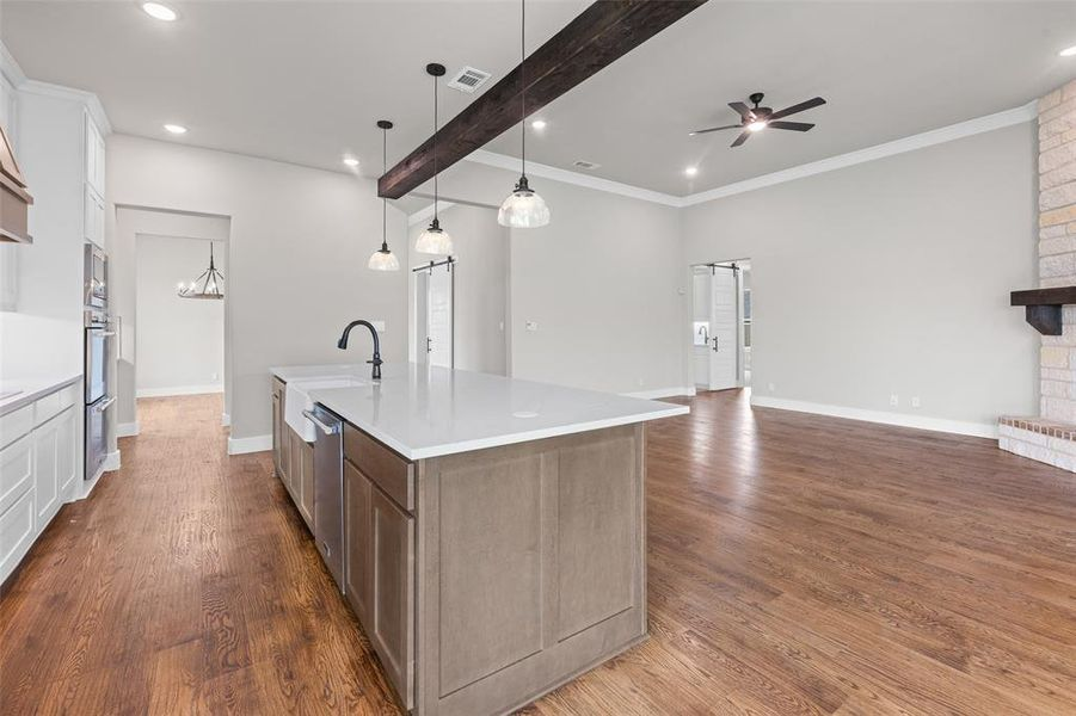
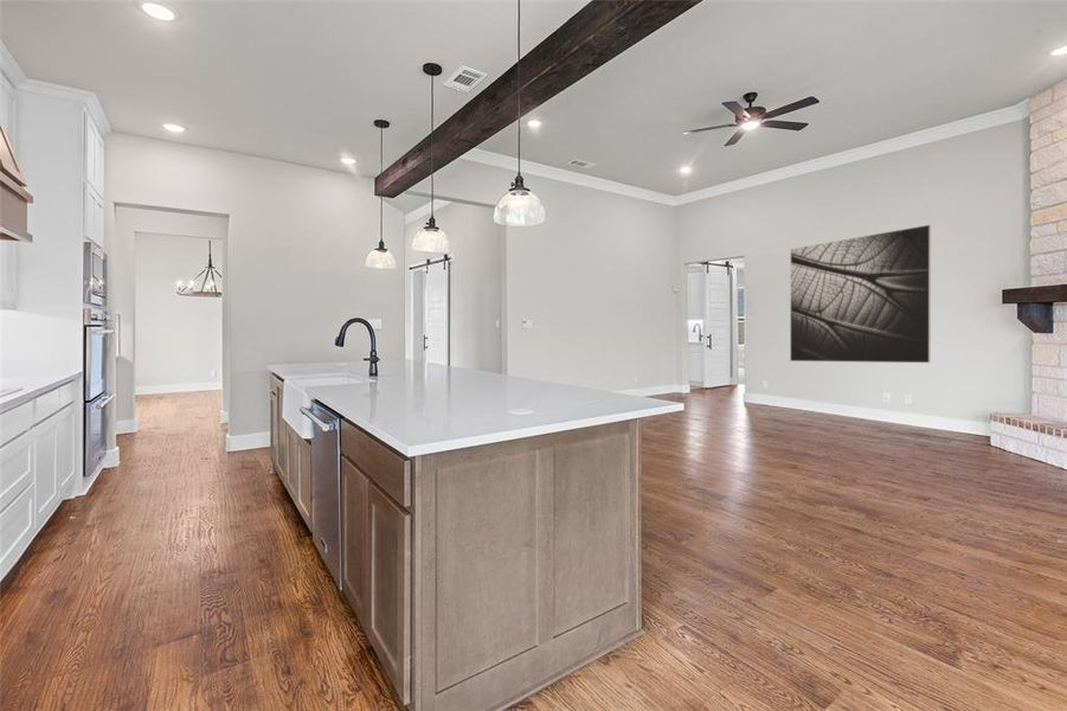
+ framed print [789,224,932,364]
